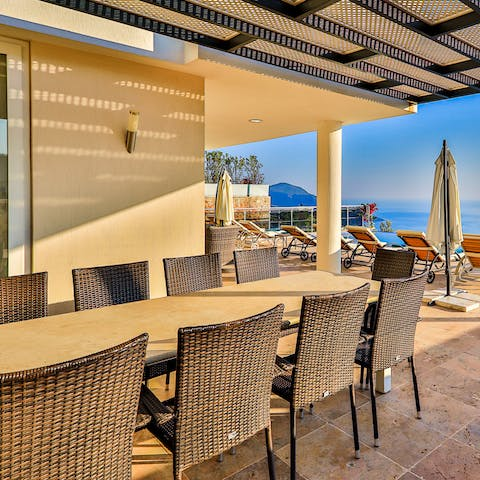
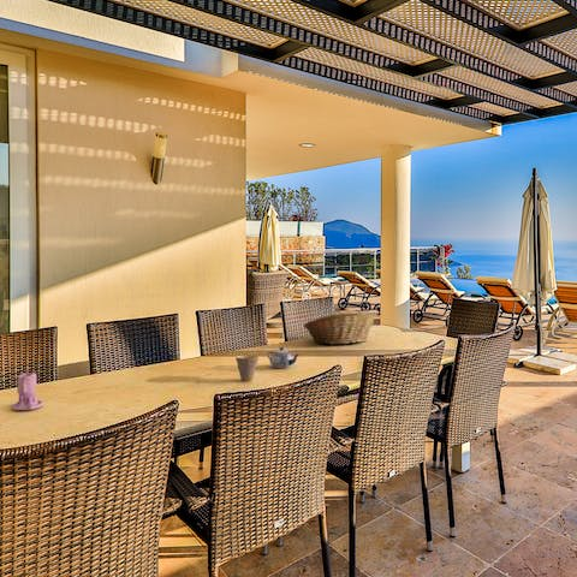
+ cup [234,355,260,382]
+ candle [10,369,44,411]
+ teapot [267,346,299,369]
+ fruit basket [303,309,380,345]
